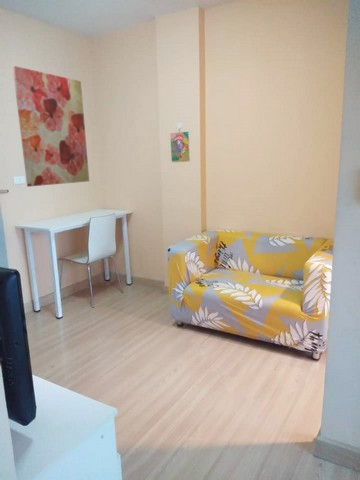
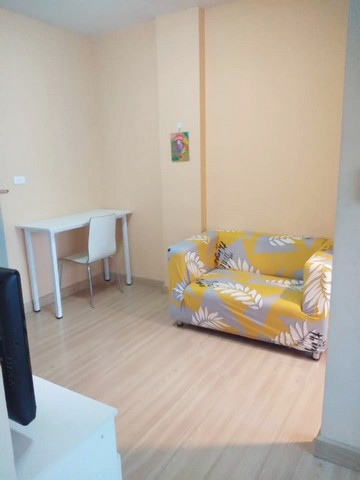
- wall art [12,65,90,188]
